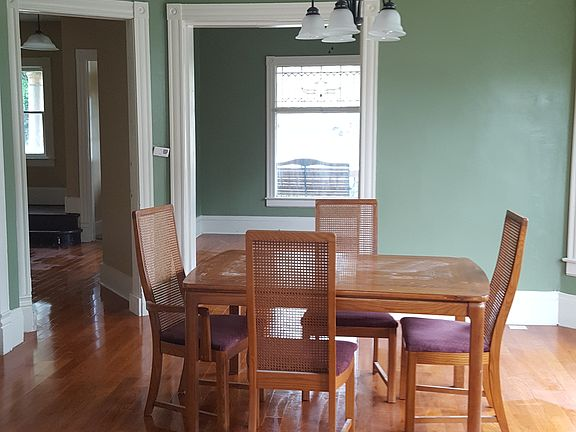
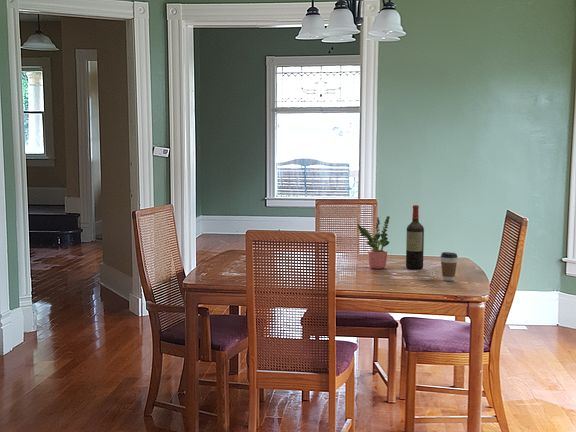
+ wine bottle [405,204,425,270]
+ potted plant [356,215,391,270]
+ coffee cup [440,251,459,282]
